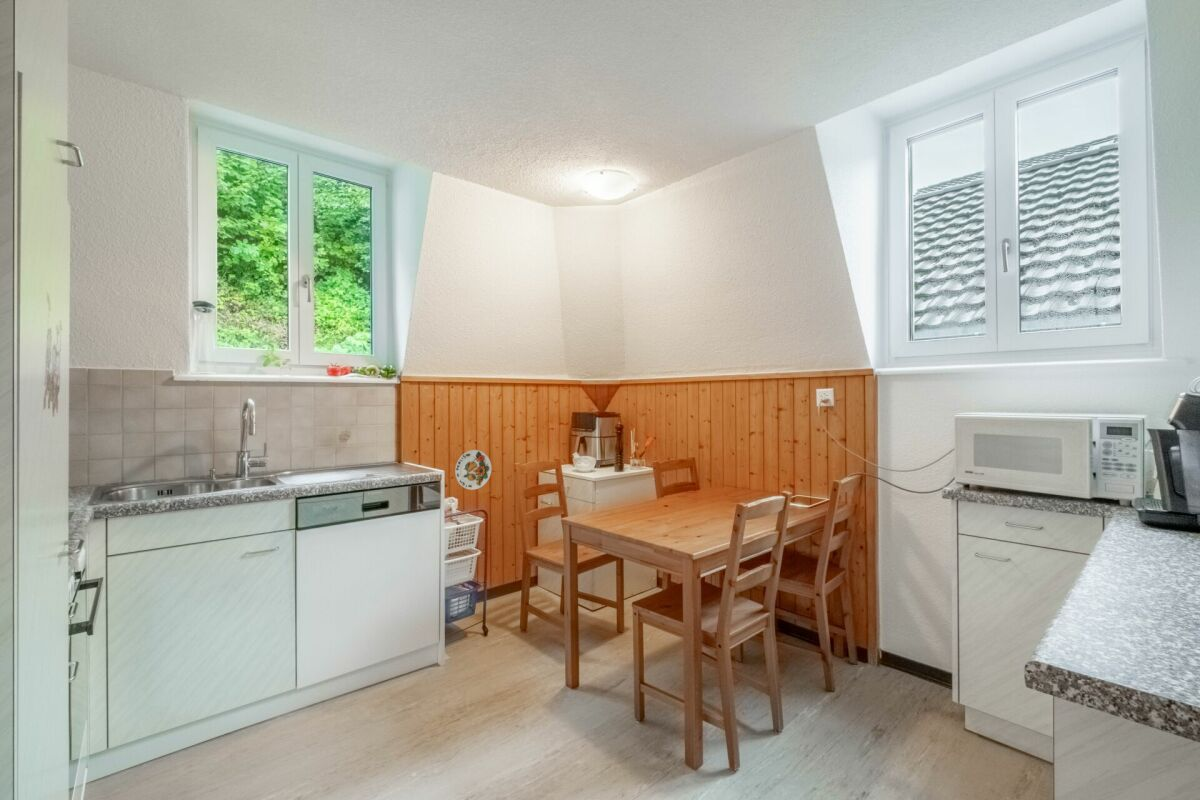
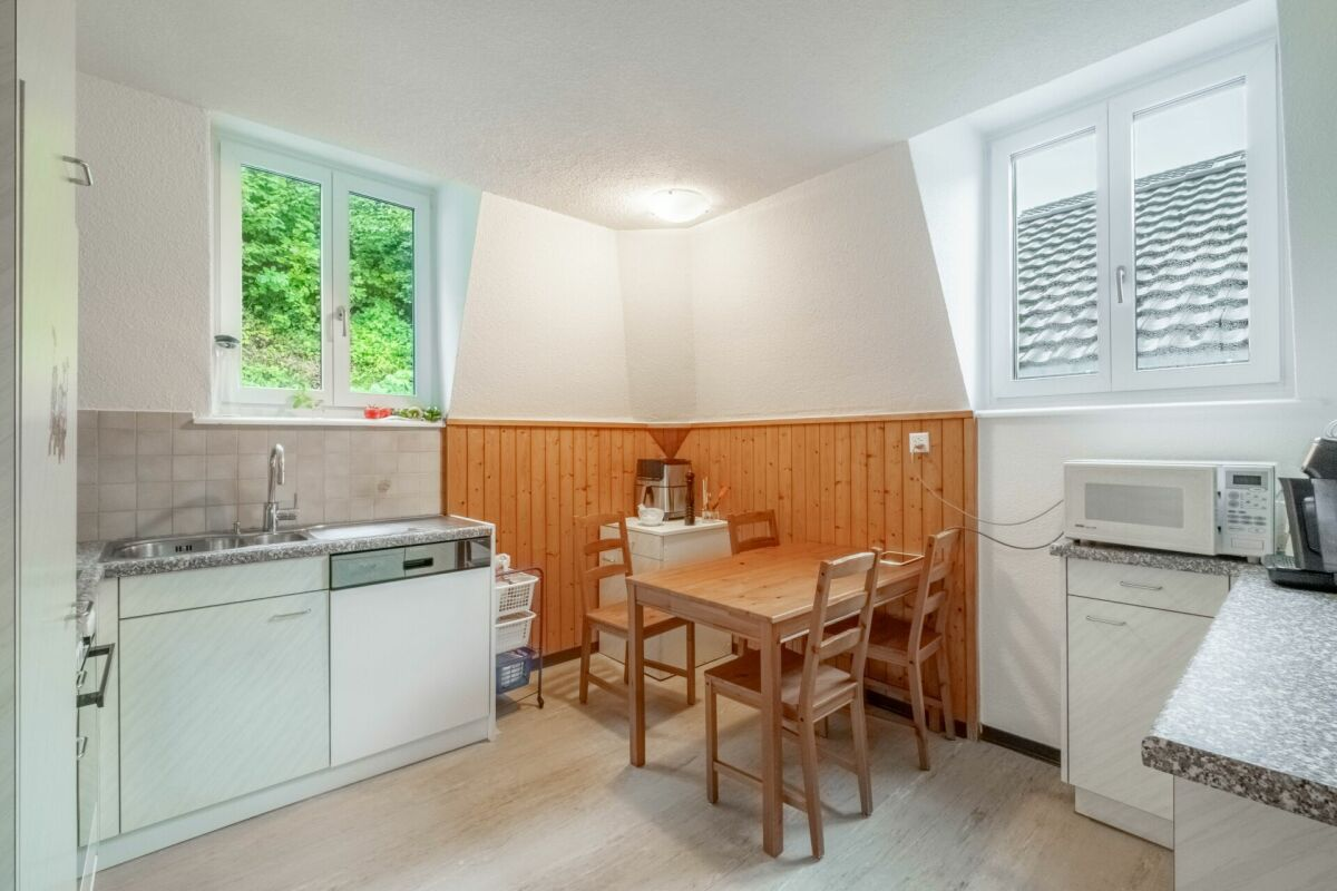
- decorative plate [454,449,492,491]
